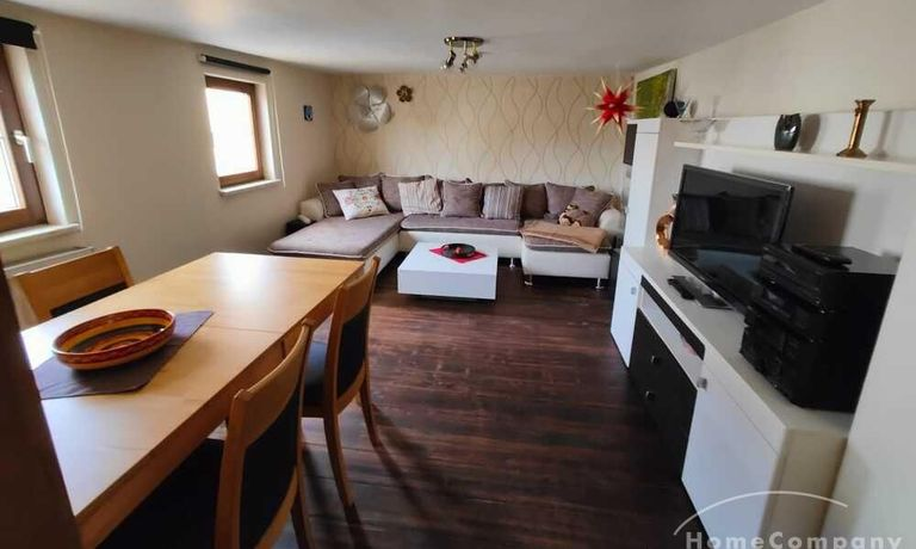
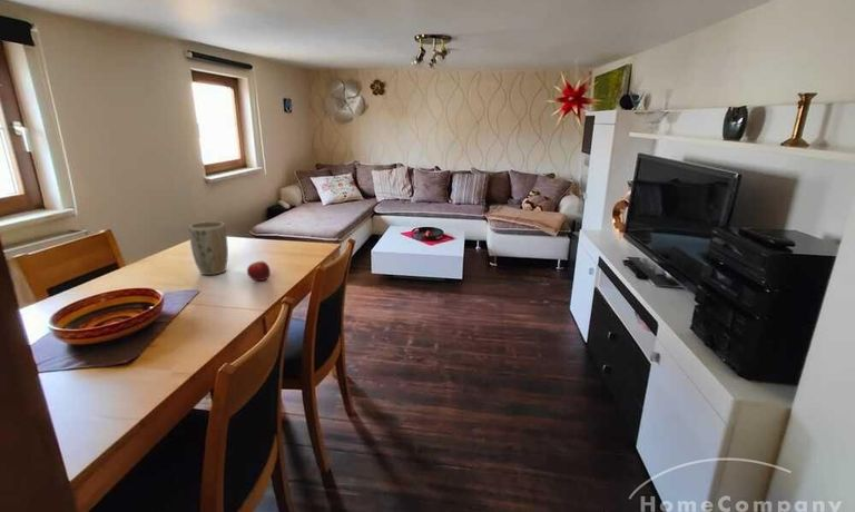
+ plant pot [188,220,229,276]
+ fruit [246,260,272,282]
